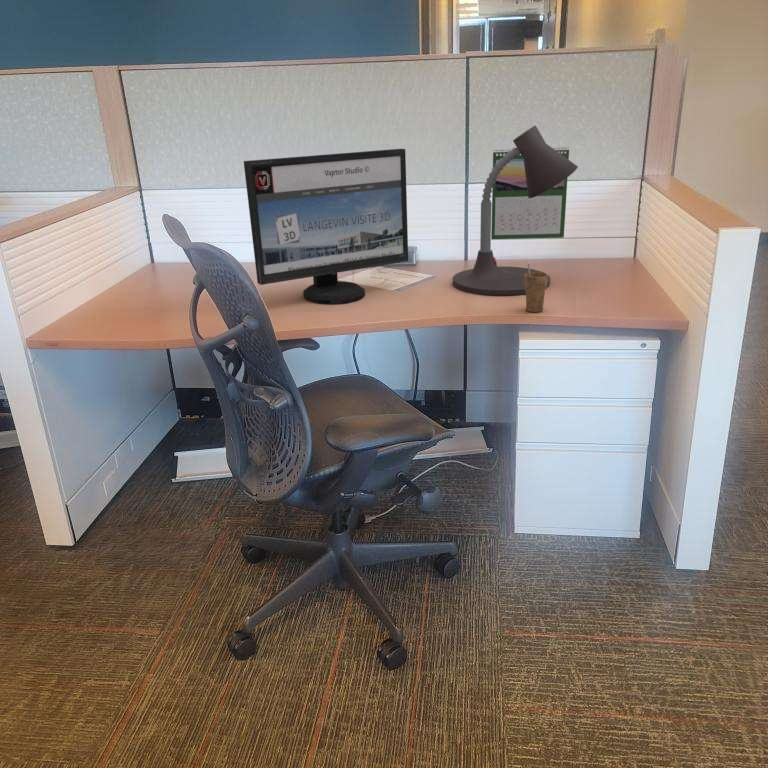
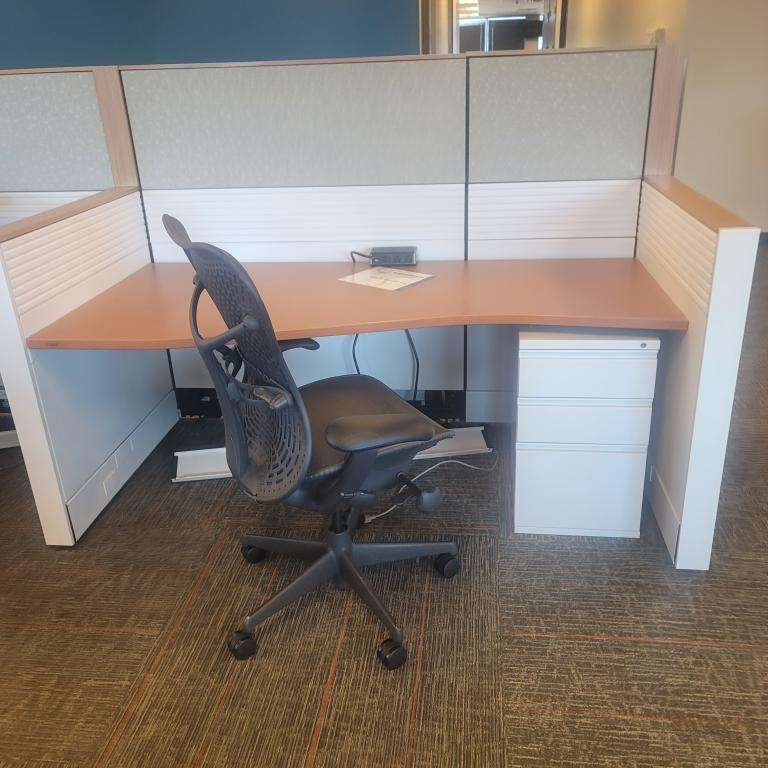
- desk lamp [452,124,579,296]
- computer monitor [243,148,409,305]
- calendar [491,146,570,240]
- cup [524,263,549,313]
